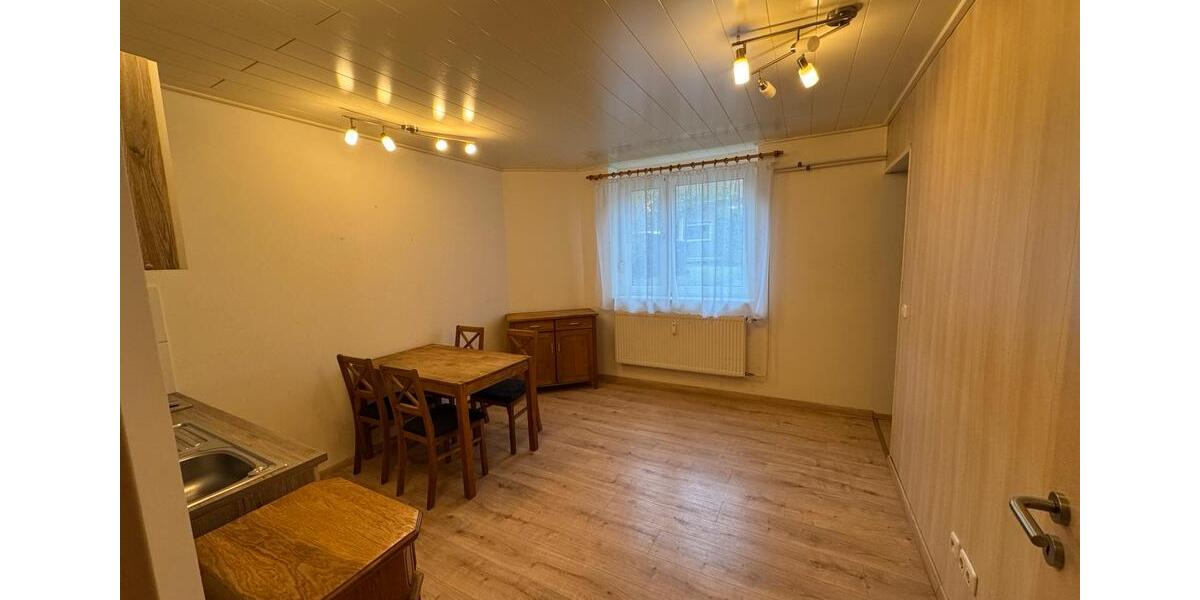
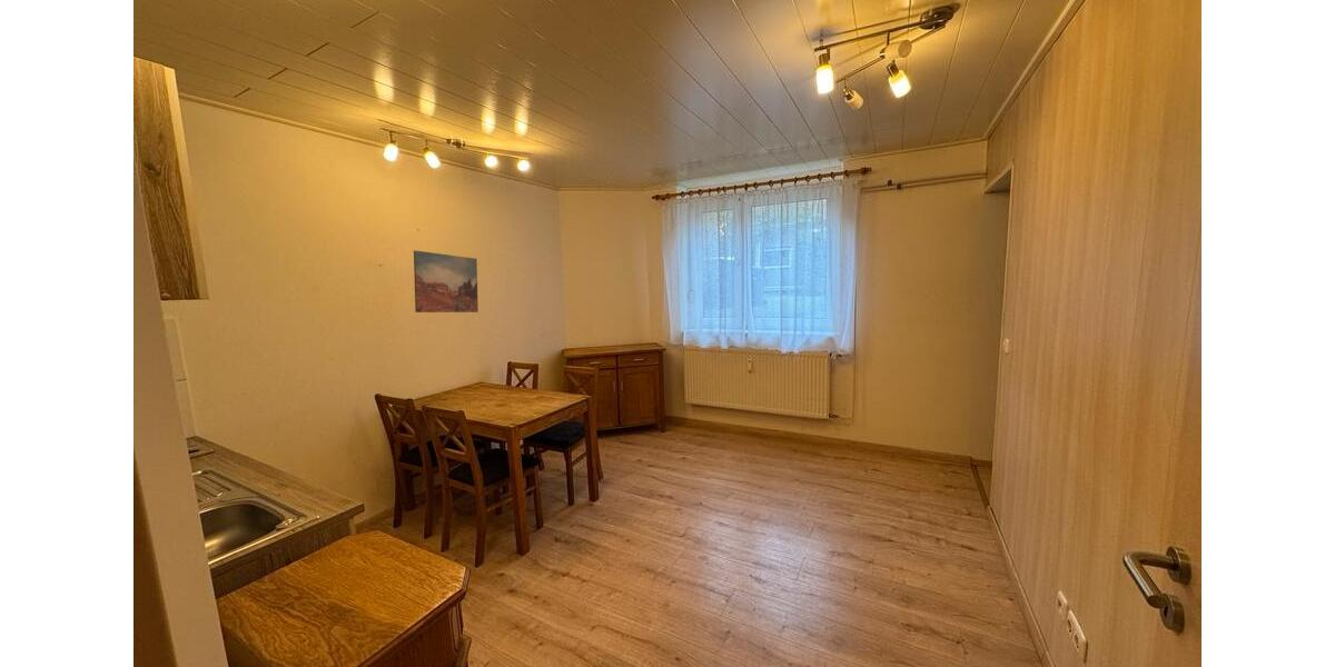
+ wall art [413,249,479,313]
